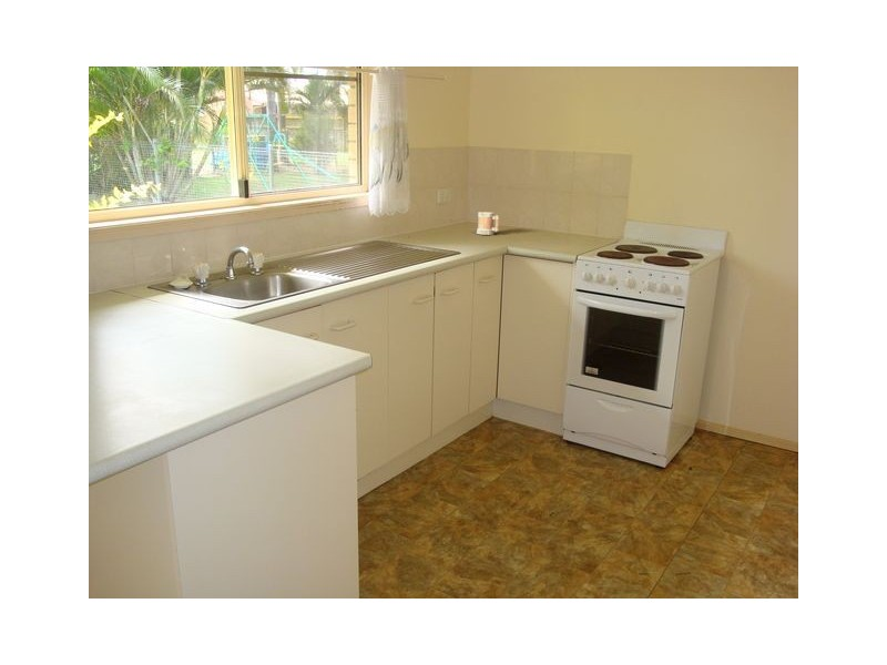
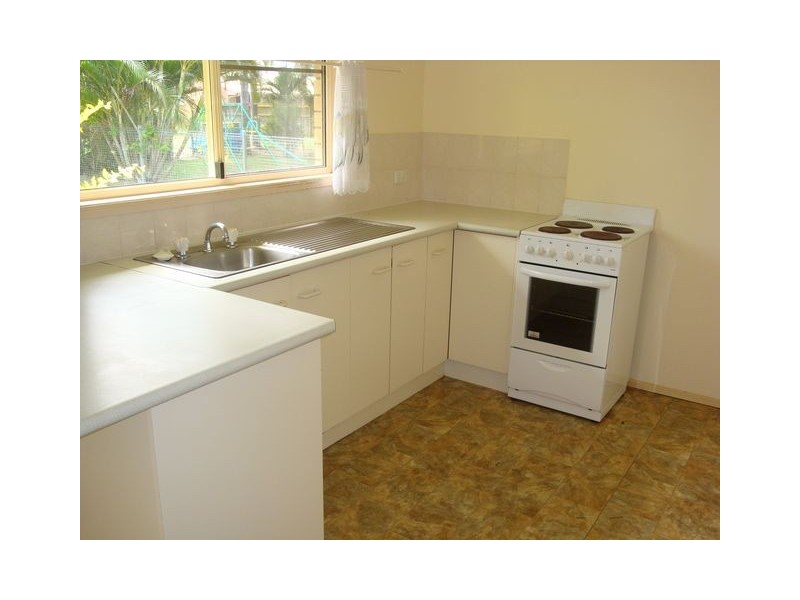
- mug [476,211,500,236]
